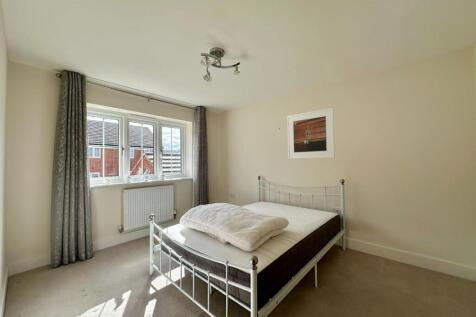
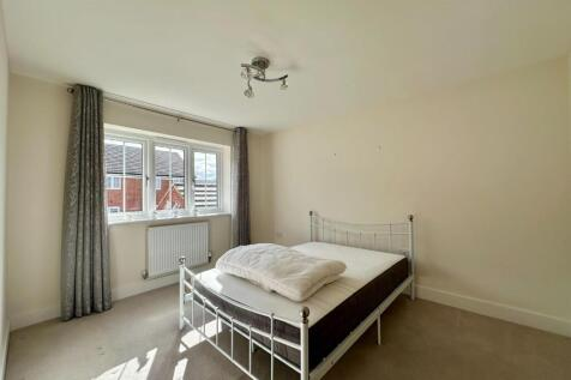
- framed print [286,107,336,160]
